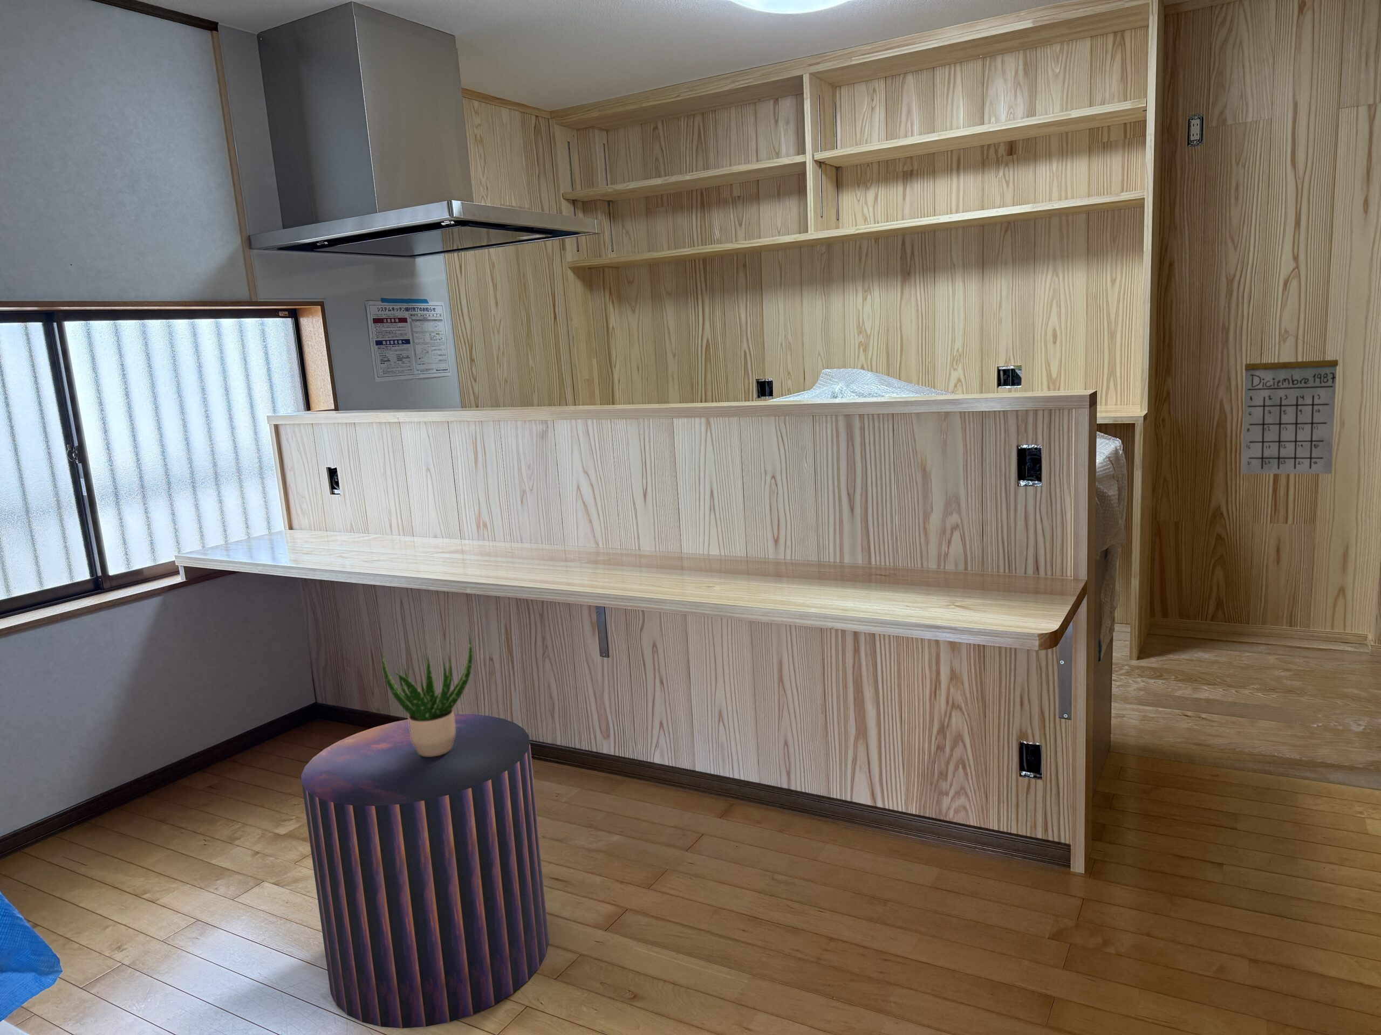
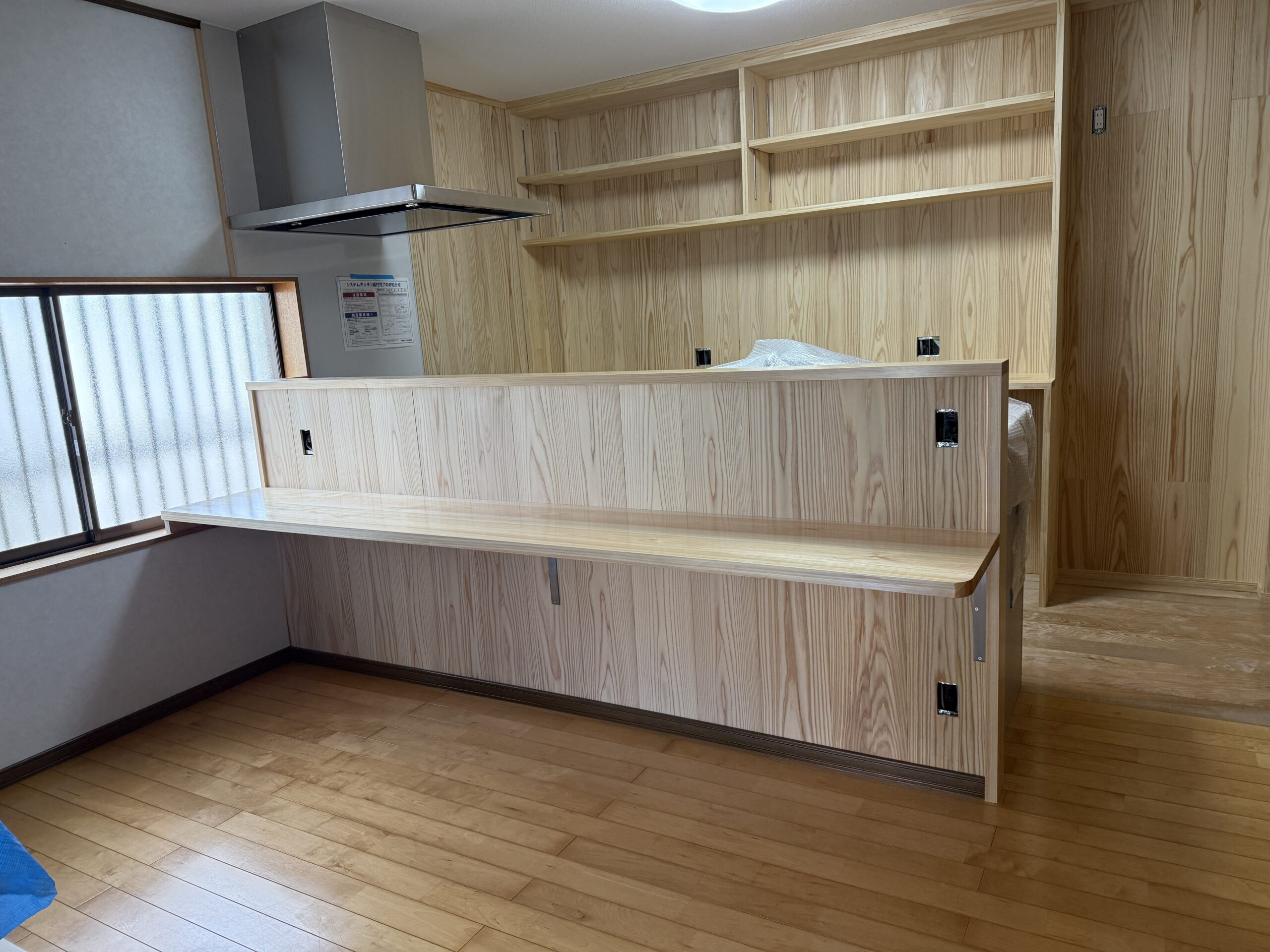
- stool [300,713,549,1030]
- potted plant [382,629,473,757]
- calendar [1242,334,1339,474]
